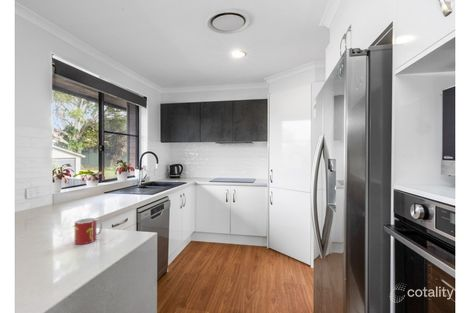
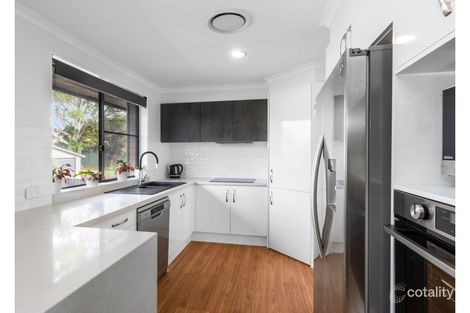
- mug [74,217,103,245]
